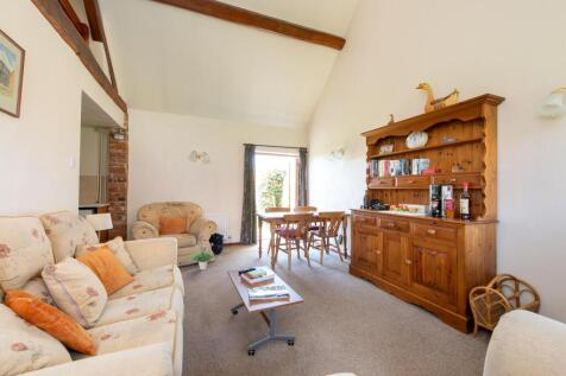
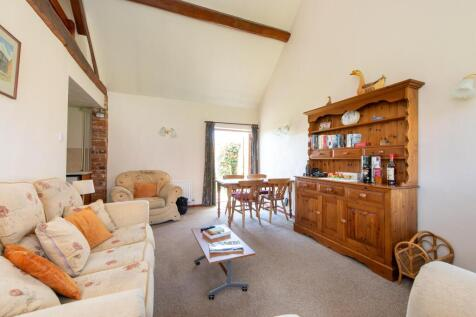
- potted plant [189,234,216,270]
